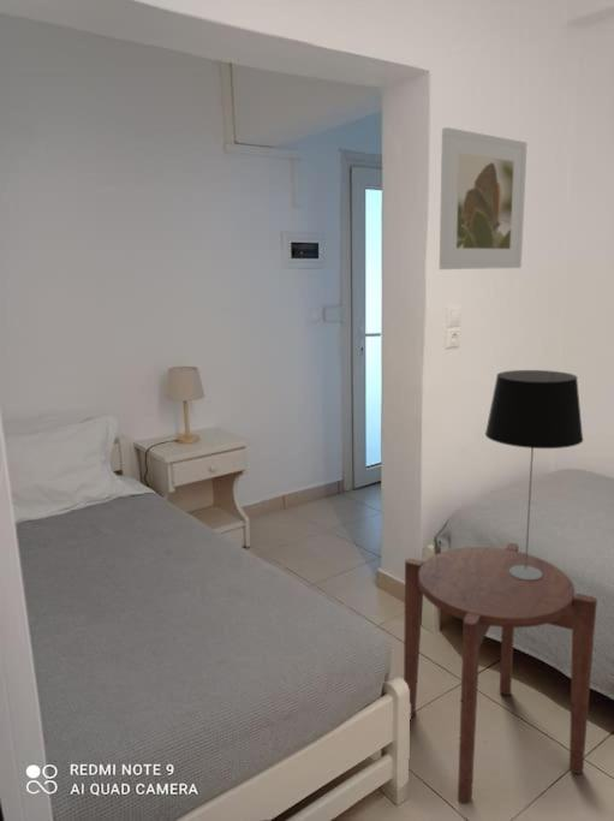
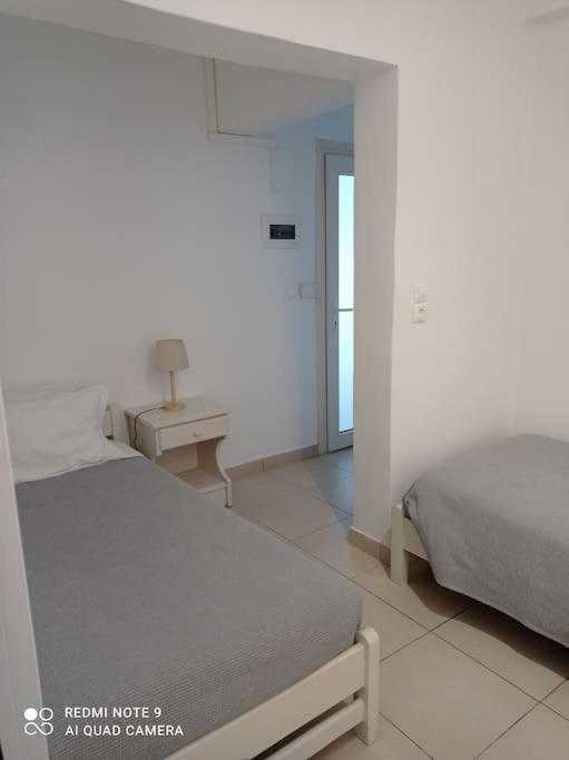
- side table [403,542,598,805]
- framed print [439,126,529,270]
- table lamp [484,369,584,579]
